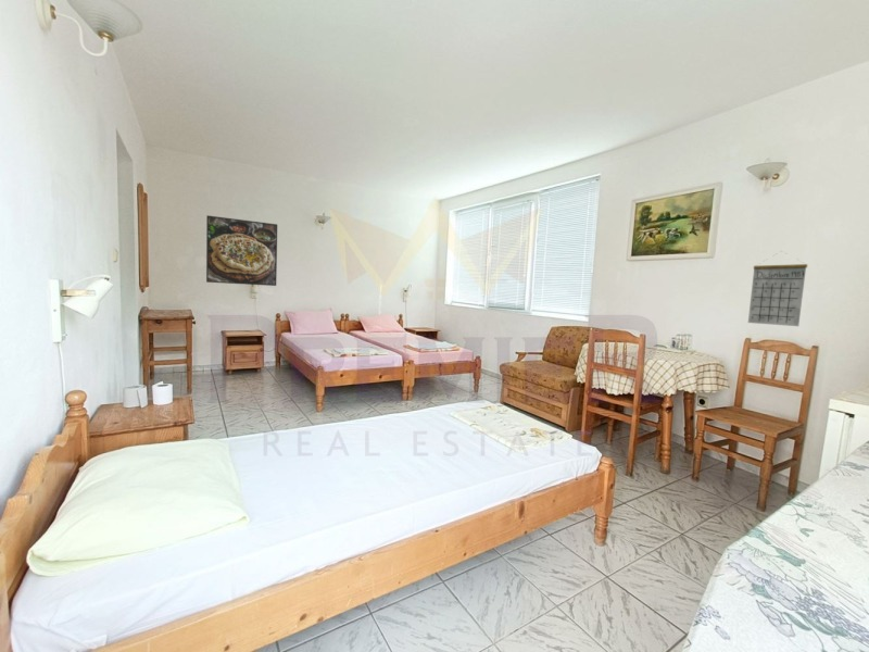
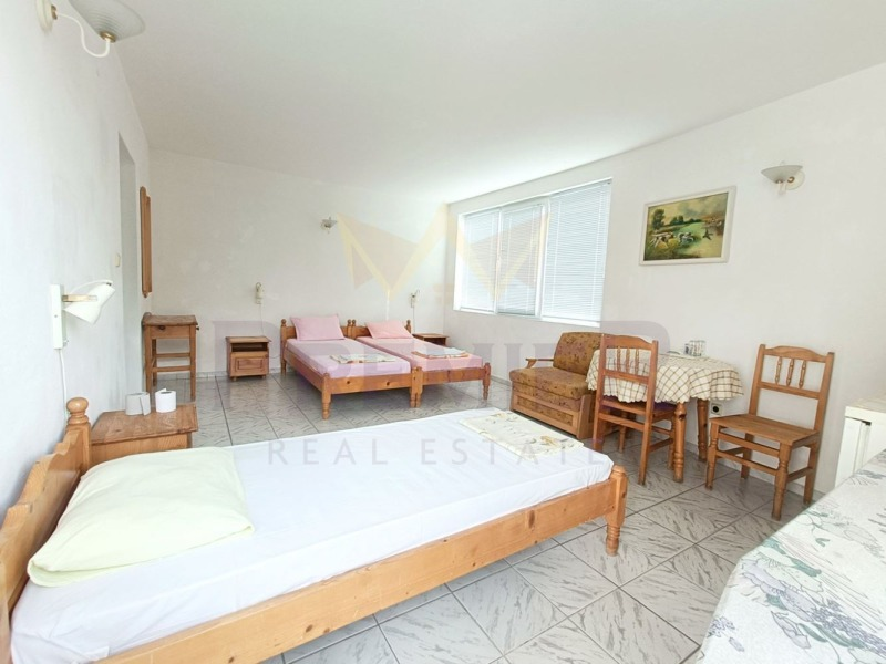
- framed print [205,214,278,287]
- calendar [747,250,808,327]
